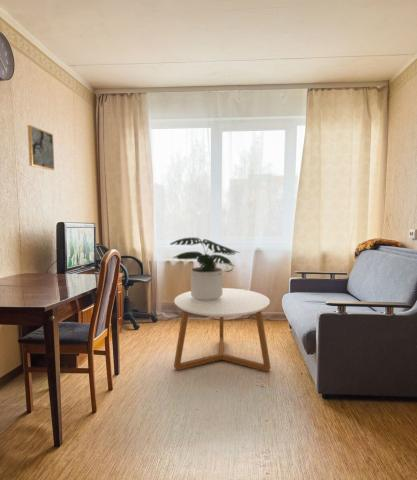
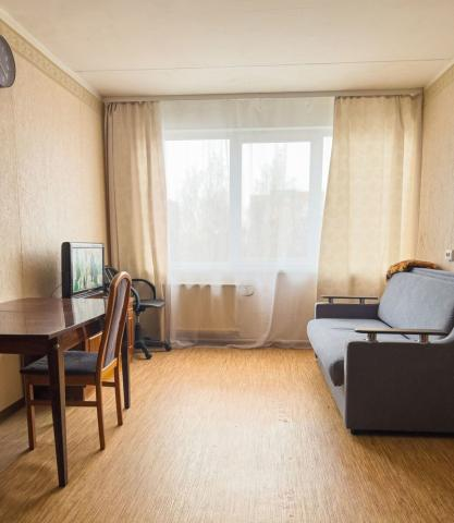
- potted plant [169,236,241,302]
- wall art [27,124,55,171]
- coffee table [173,287,271,372]
